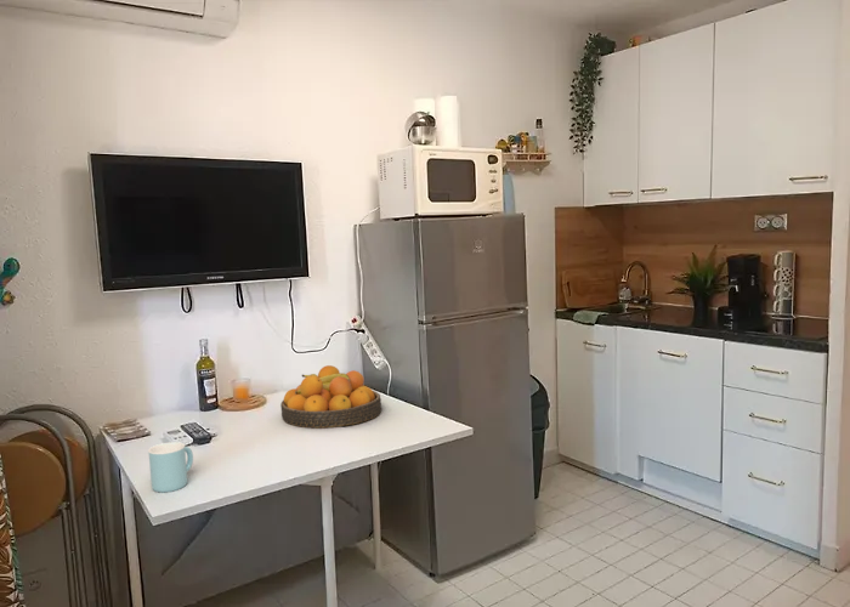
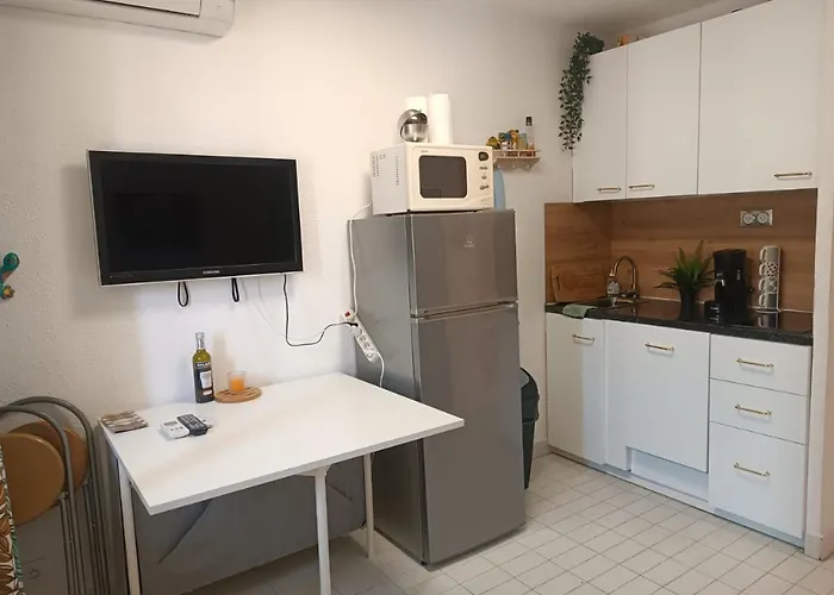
- fruit bowl [279,364,382,430]
- mug [147,441,194,494]
